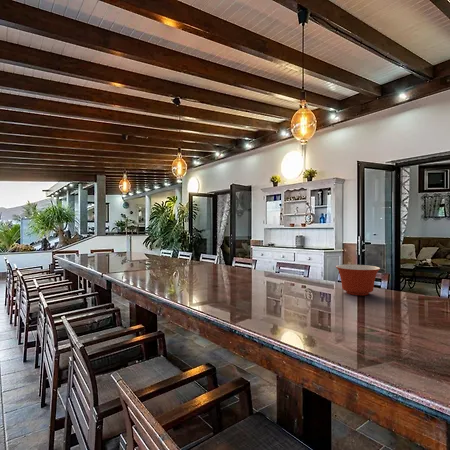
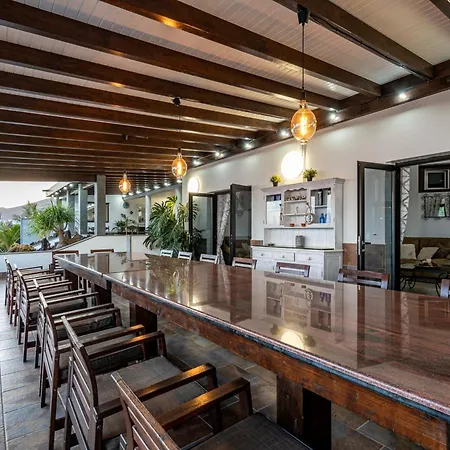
- mixing bowl [335,264,381,296]
